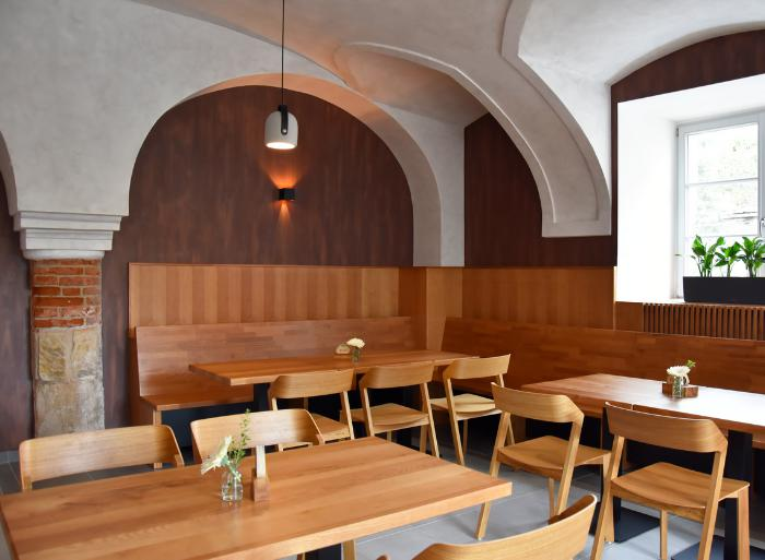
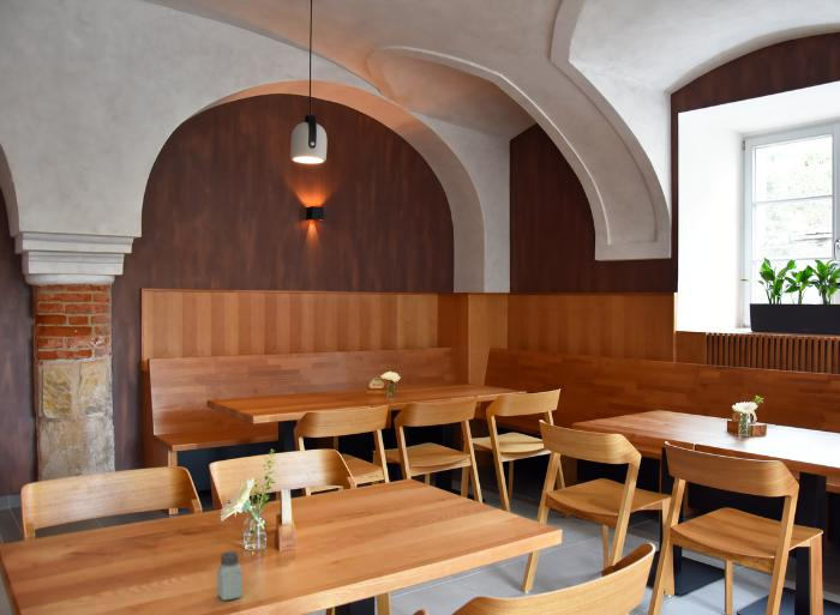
+ saltshaker [216,550,244,602]
